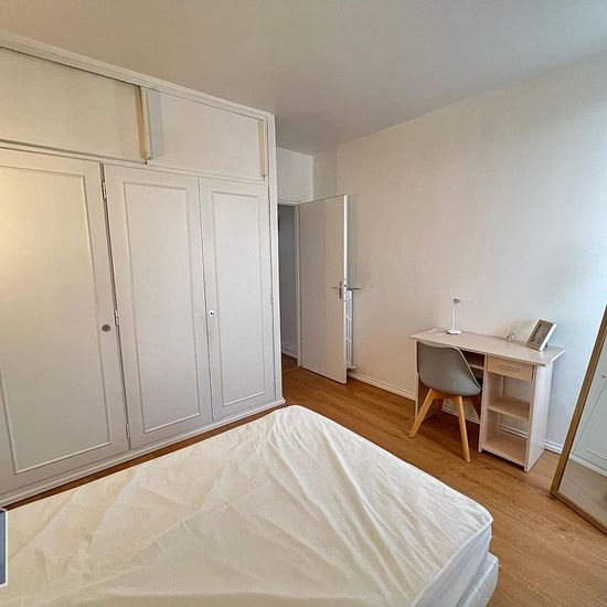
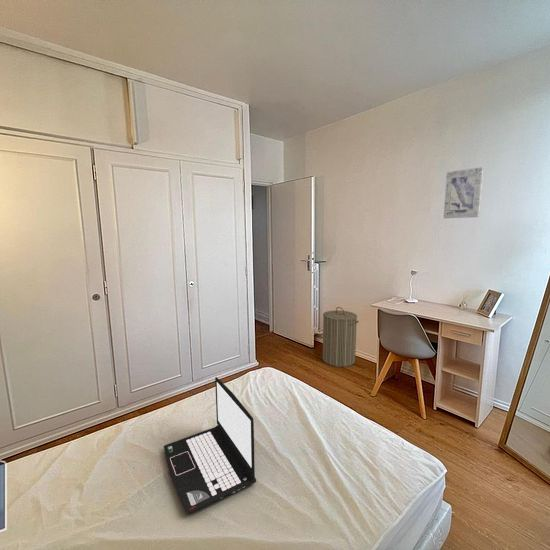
+ laptop [163,376,257,515]
+ laundry hamper [322,306,360,368]
+ wall art [442,166,485,219]
